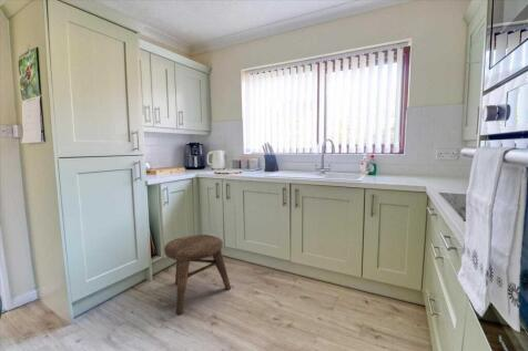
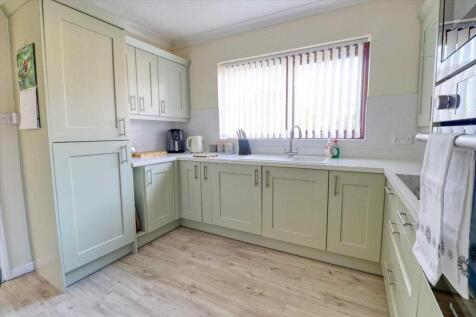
- stool [163,234,232,316]
